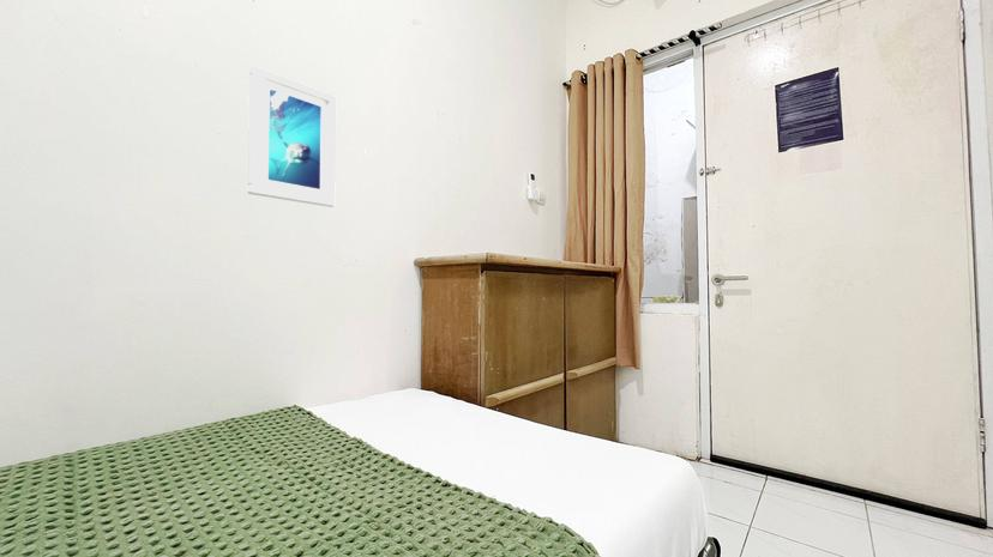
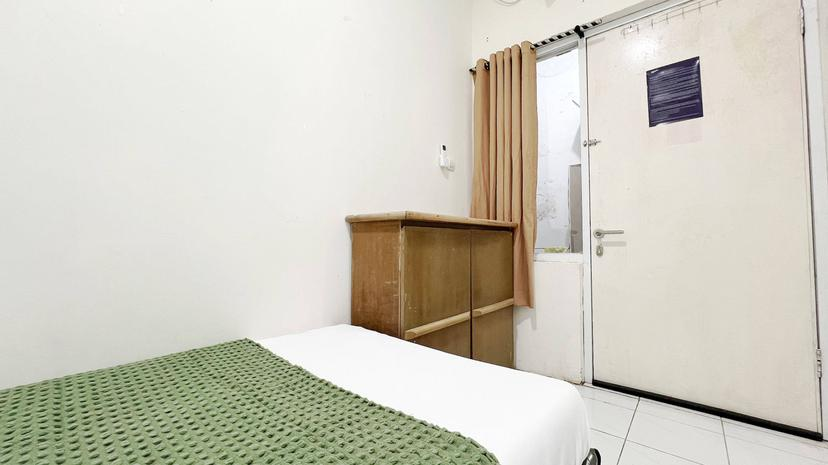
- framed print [246,65,337,208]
